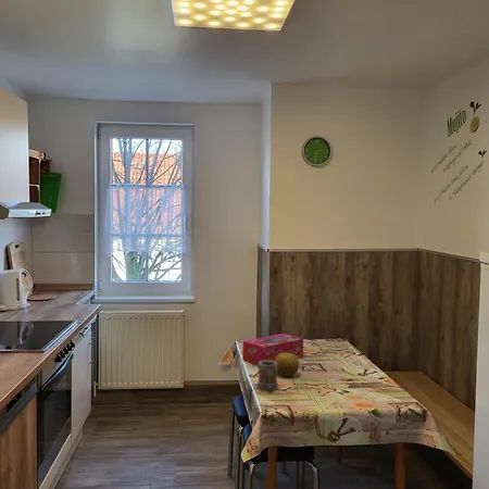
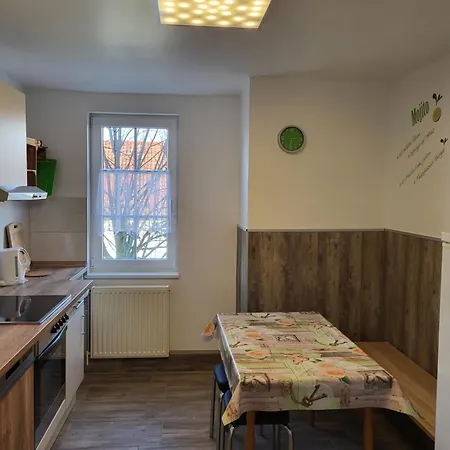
- tissue box [241,333,304,366]
- mug [255,361,279,392]
- fruit [275,353,300,377]
